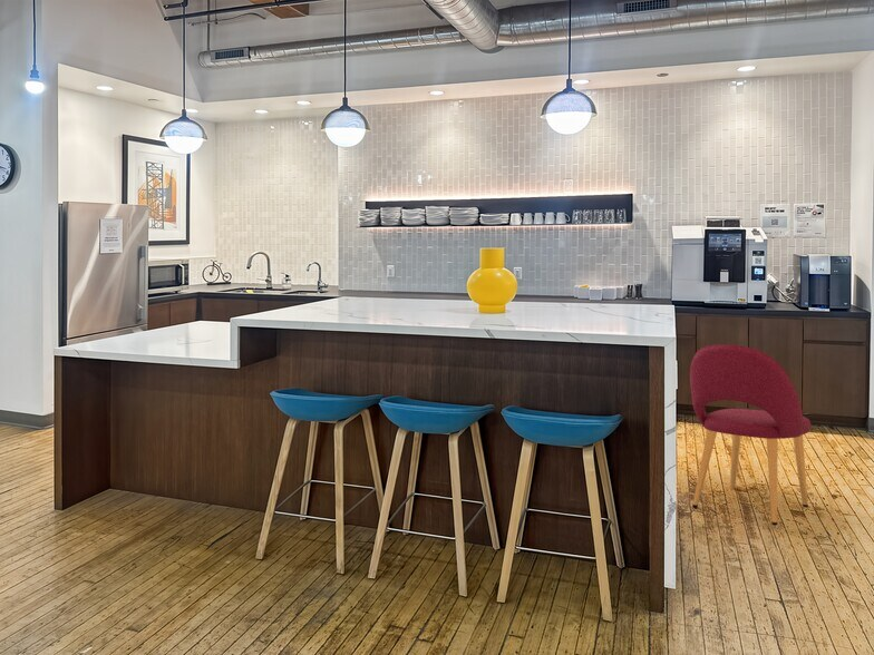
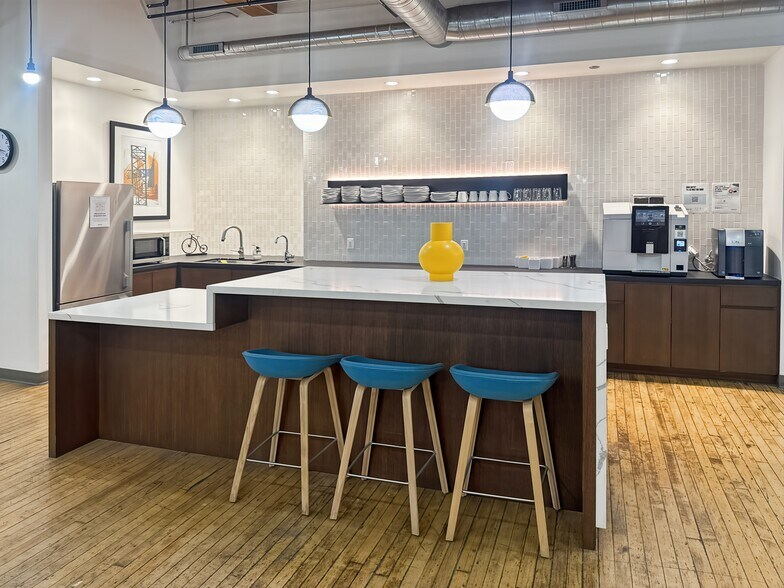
- dining chair [689,343,812,527]
